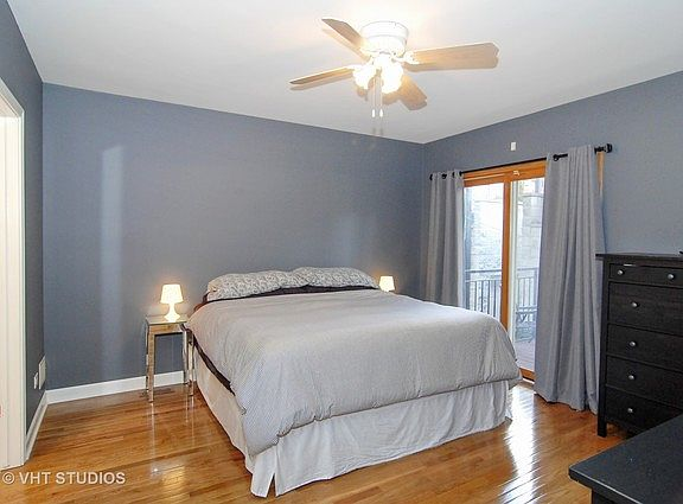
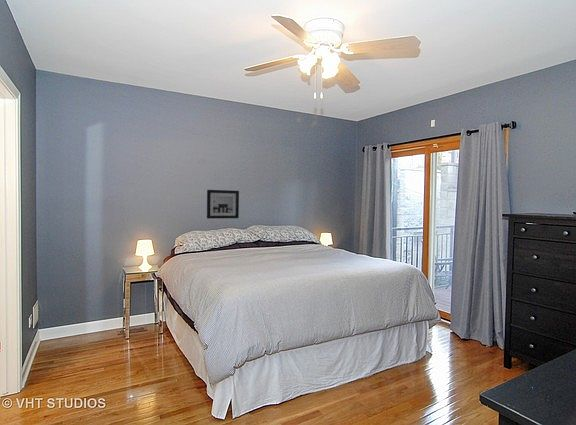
+ wall art [206,189,240,220]
